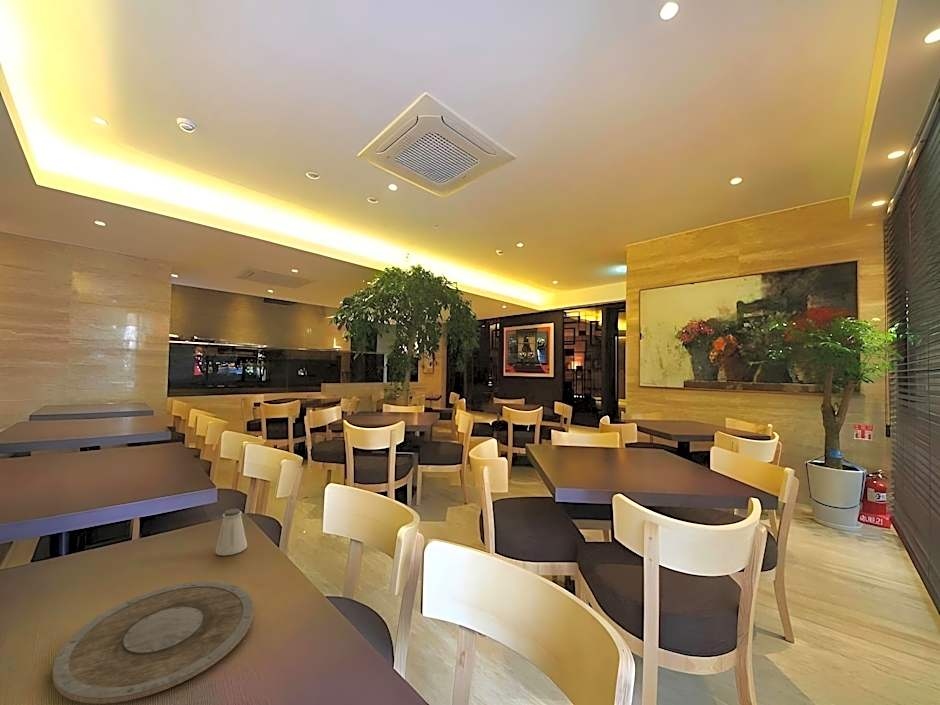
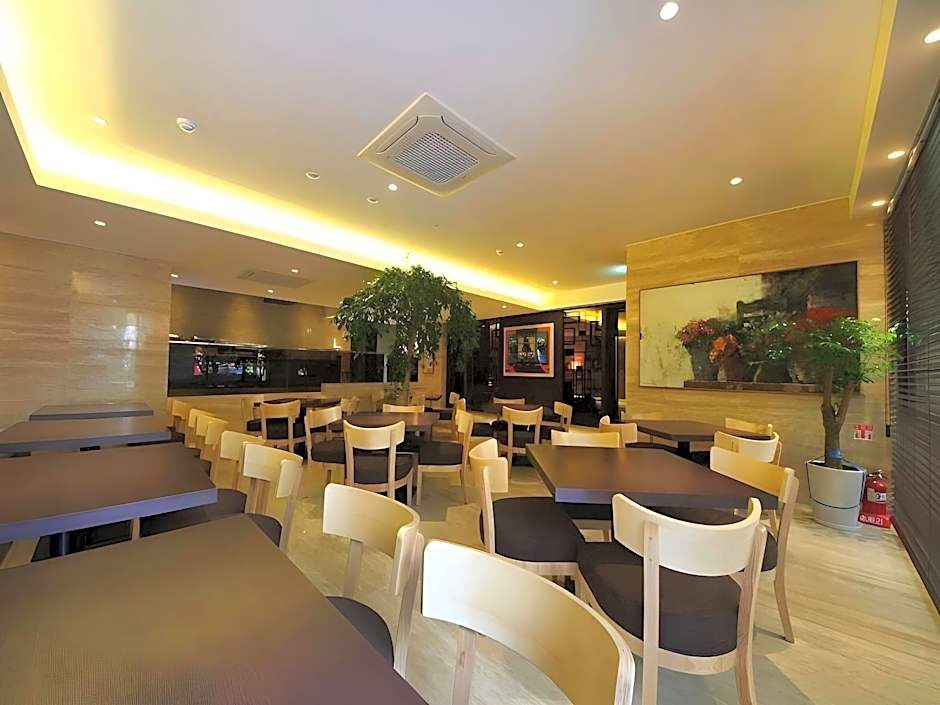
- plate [52,581,254,705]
- saltshaker [214,508,248,556]
